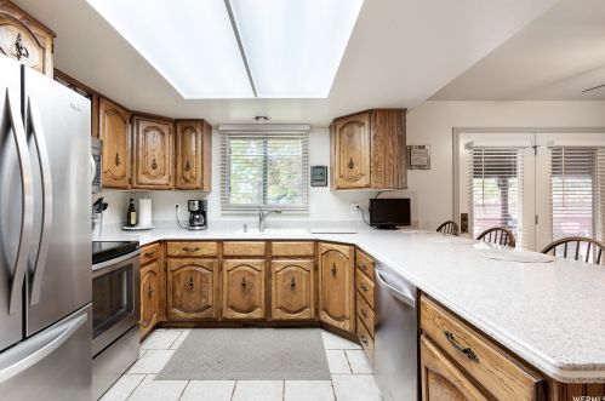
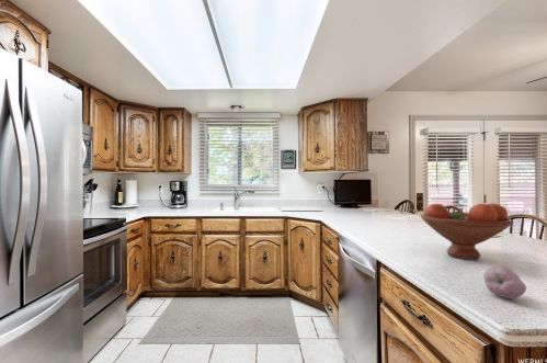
+ fruit bowl [420,202,514,260]
+ apple [482,265,527,299]
